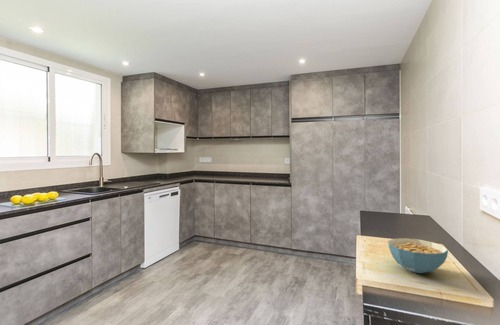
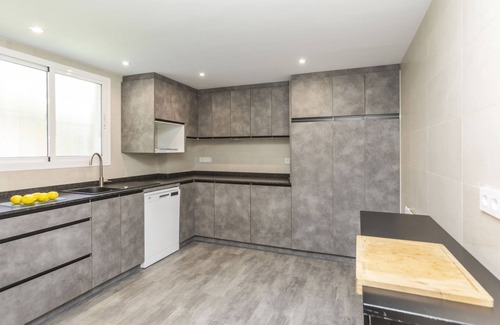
- cereal bowl [387,237,449,274]
